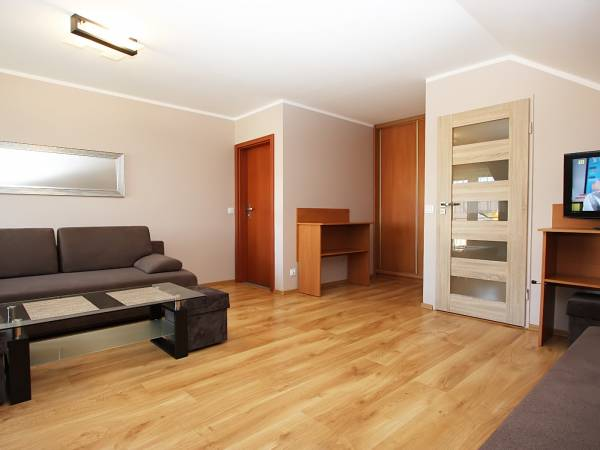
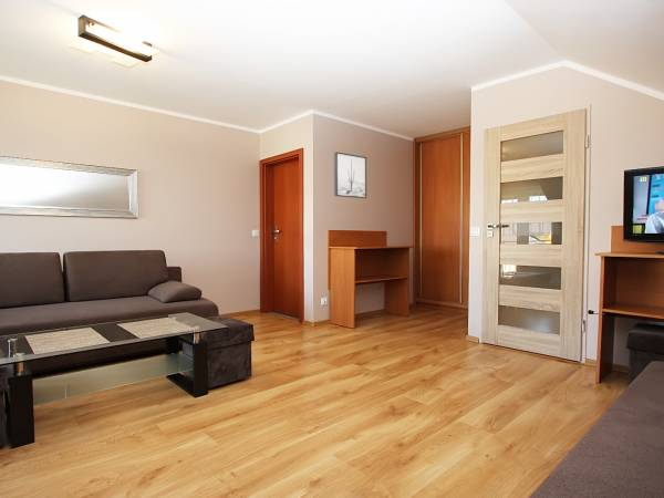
+ wall art [333,151,367,199]
